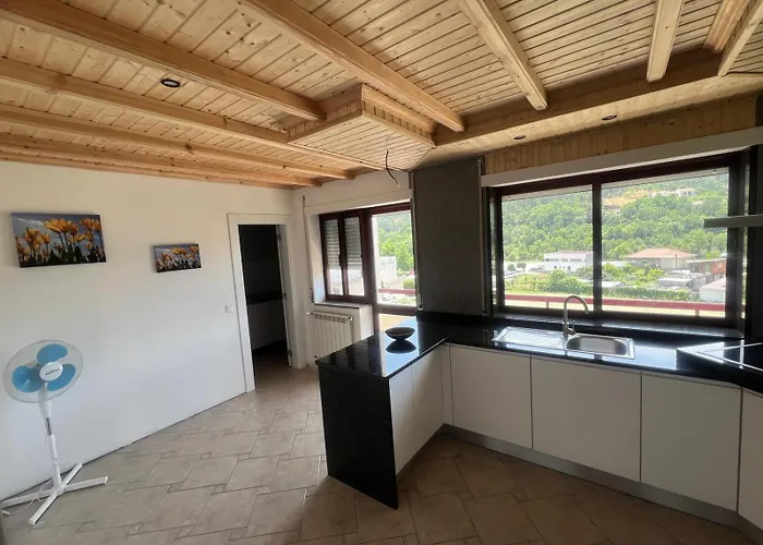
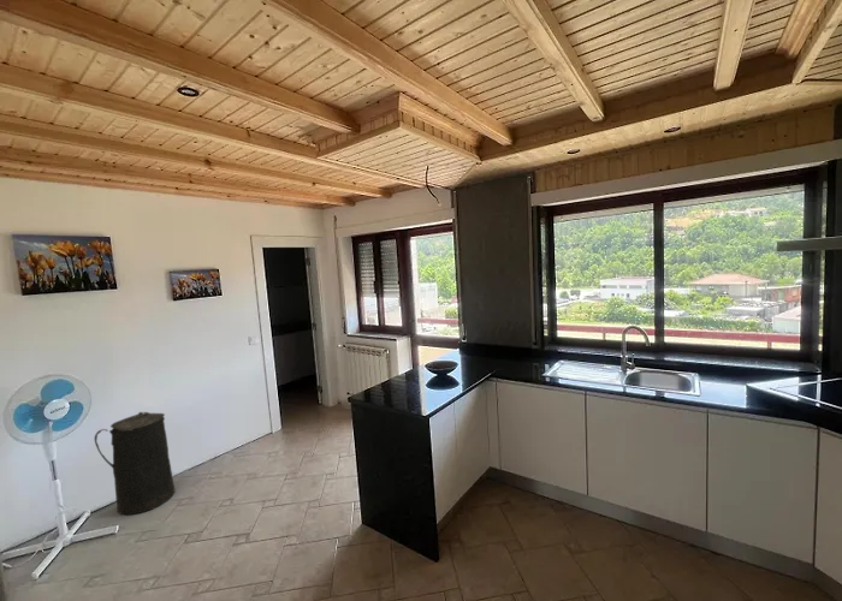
+ trash can [94,411,176,516]
